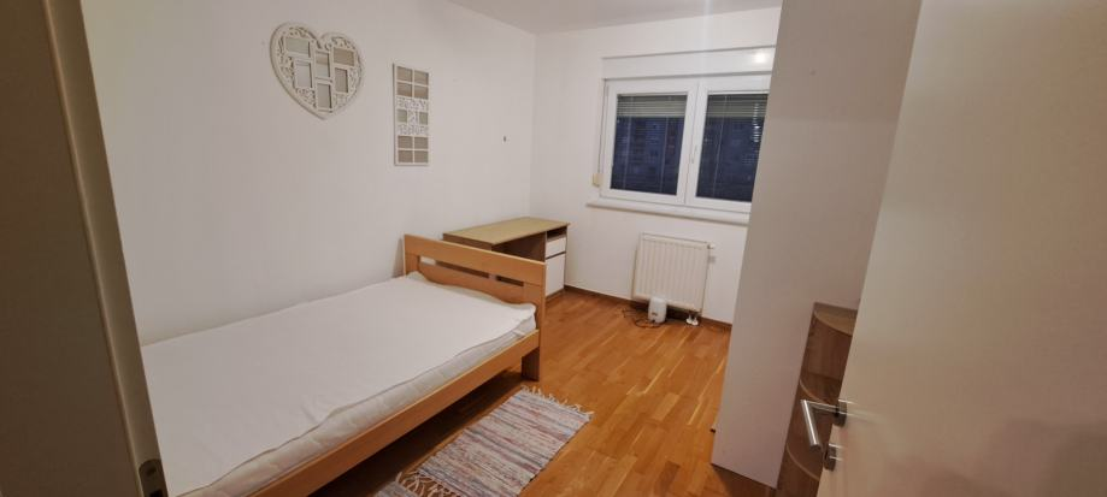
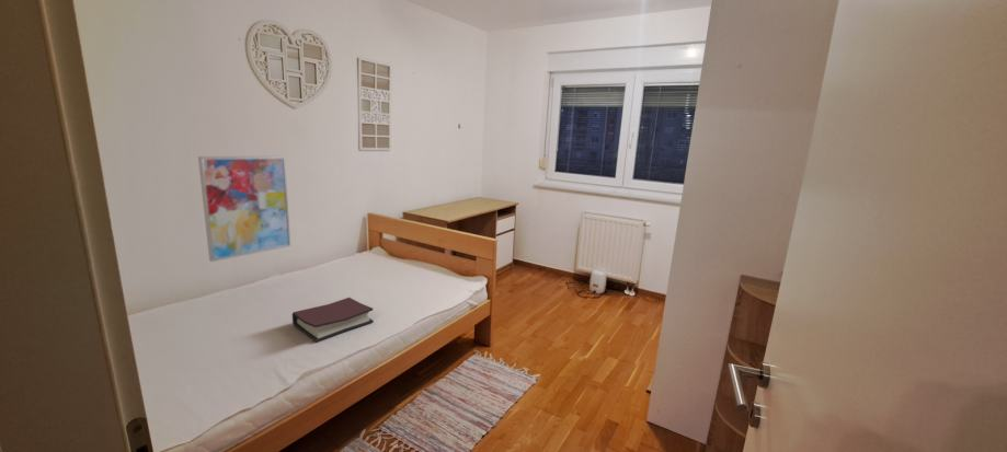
+ wall art [197,155,291,263]
+ hardback book [291,297,375,344]
